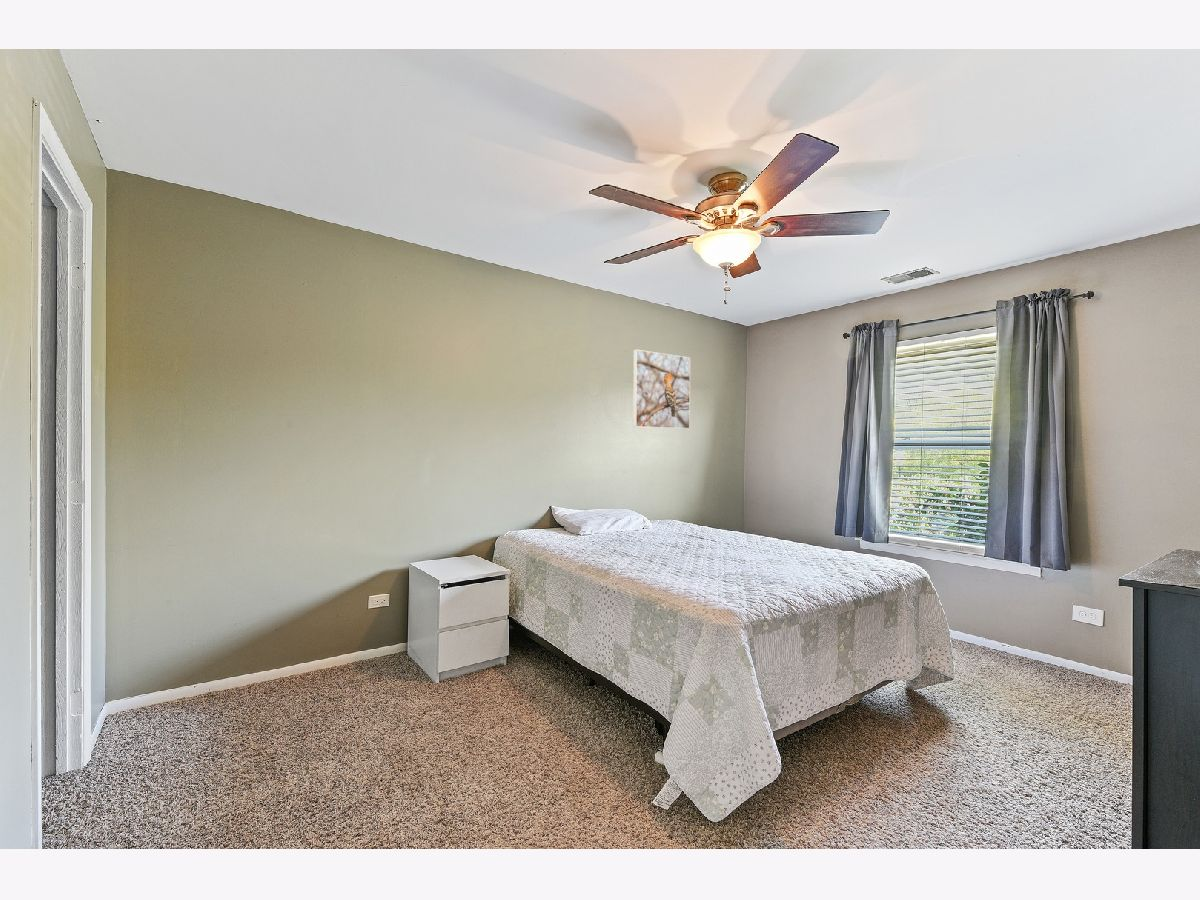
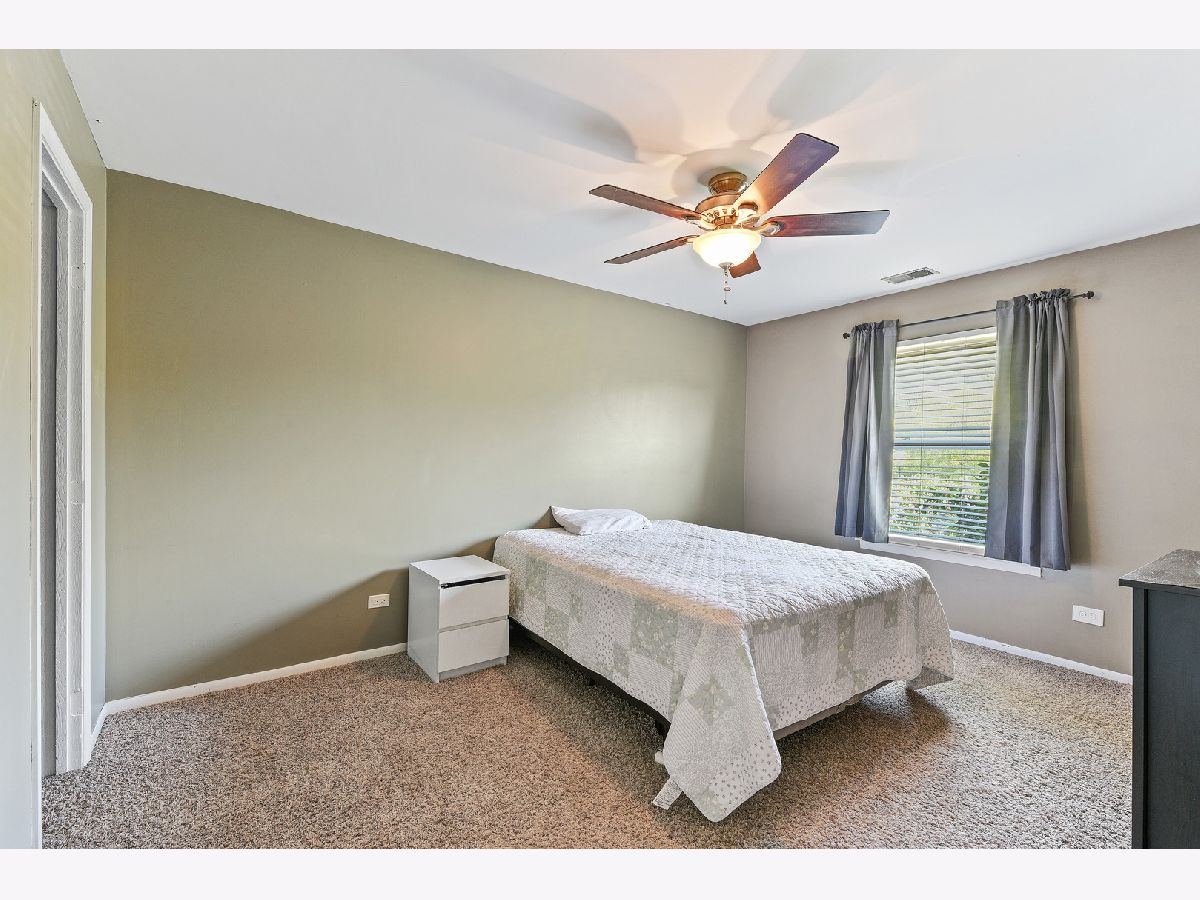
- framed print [632,348,691,430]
